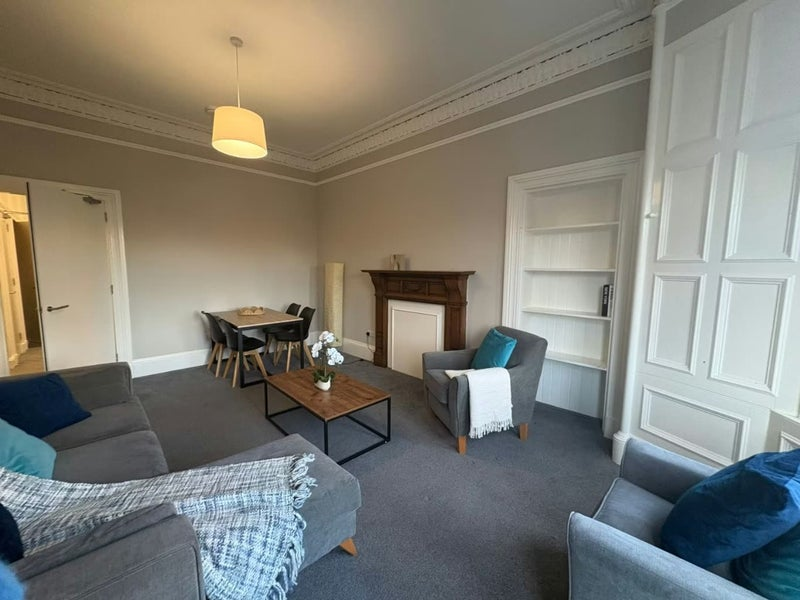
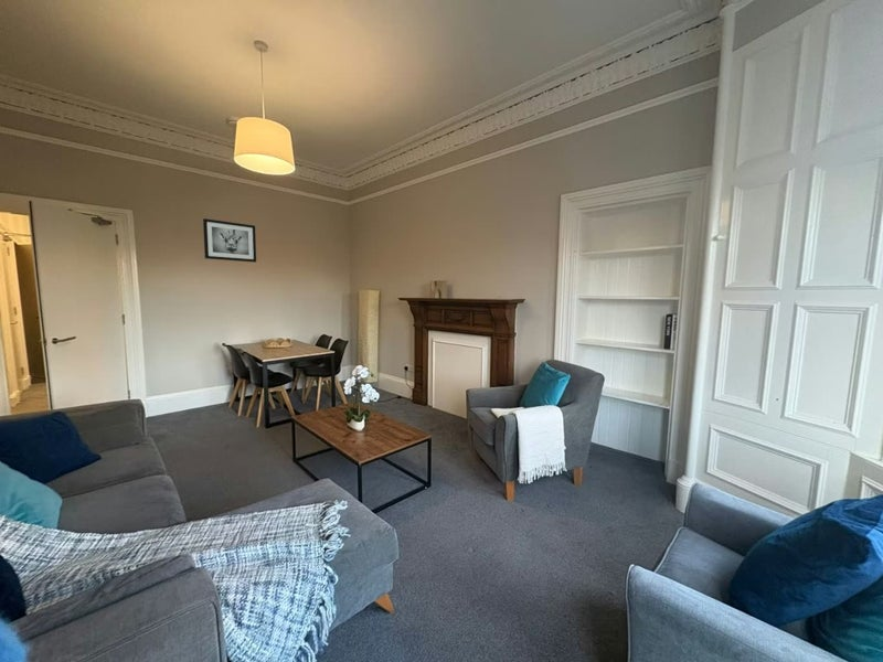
+ wall art [202,217,257,264]
